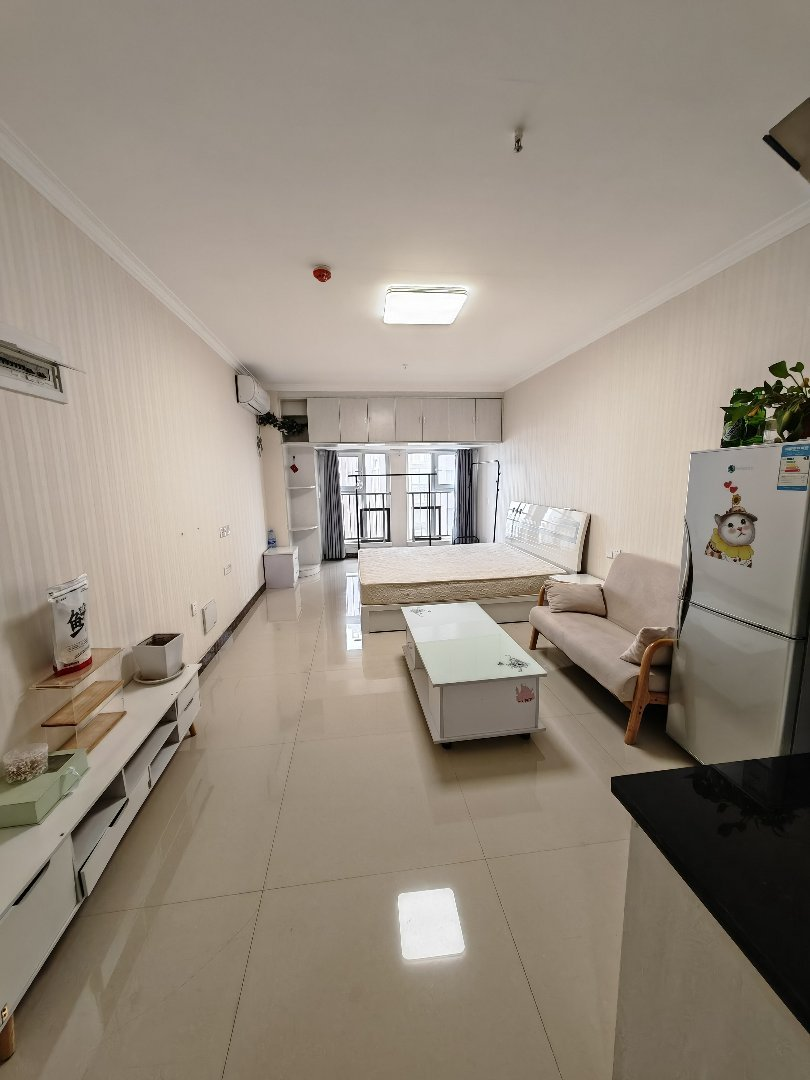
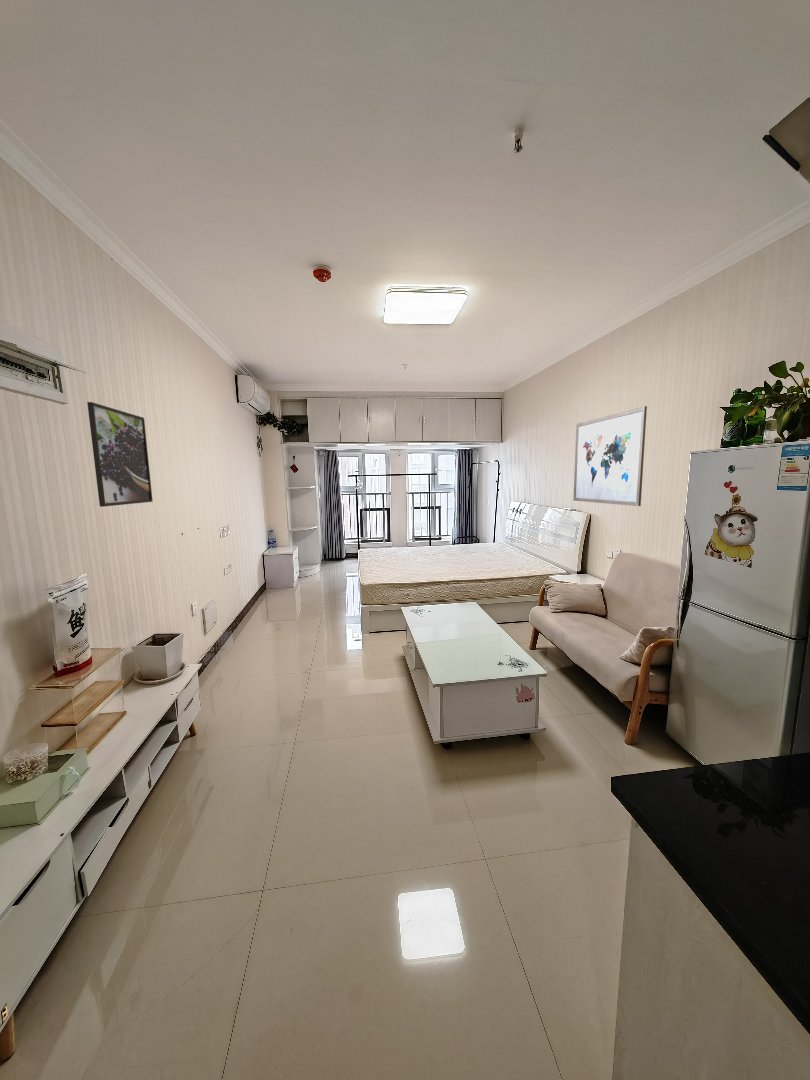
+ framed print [86,401,154,508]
+ wall art [572,405,648,507]
